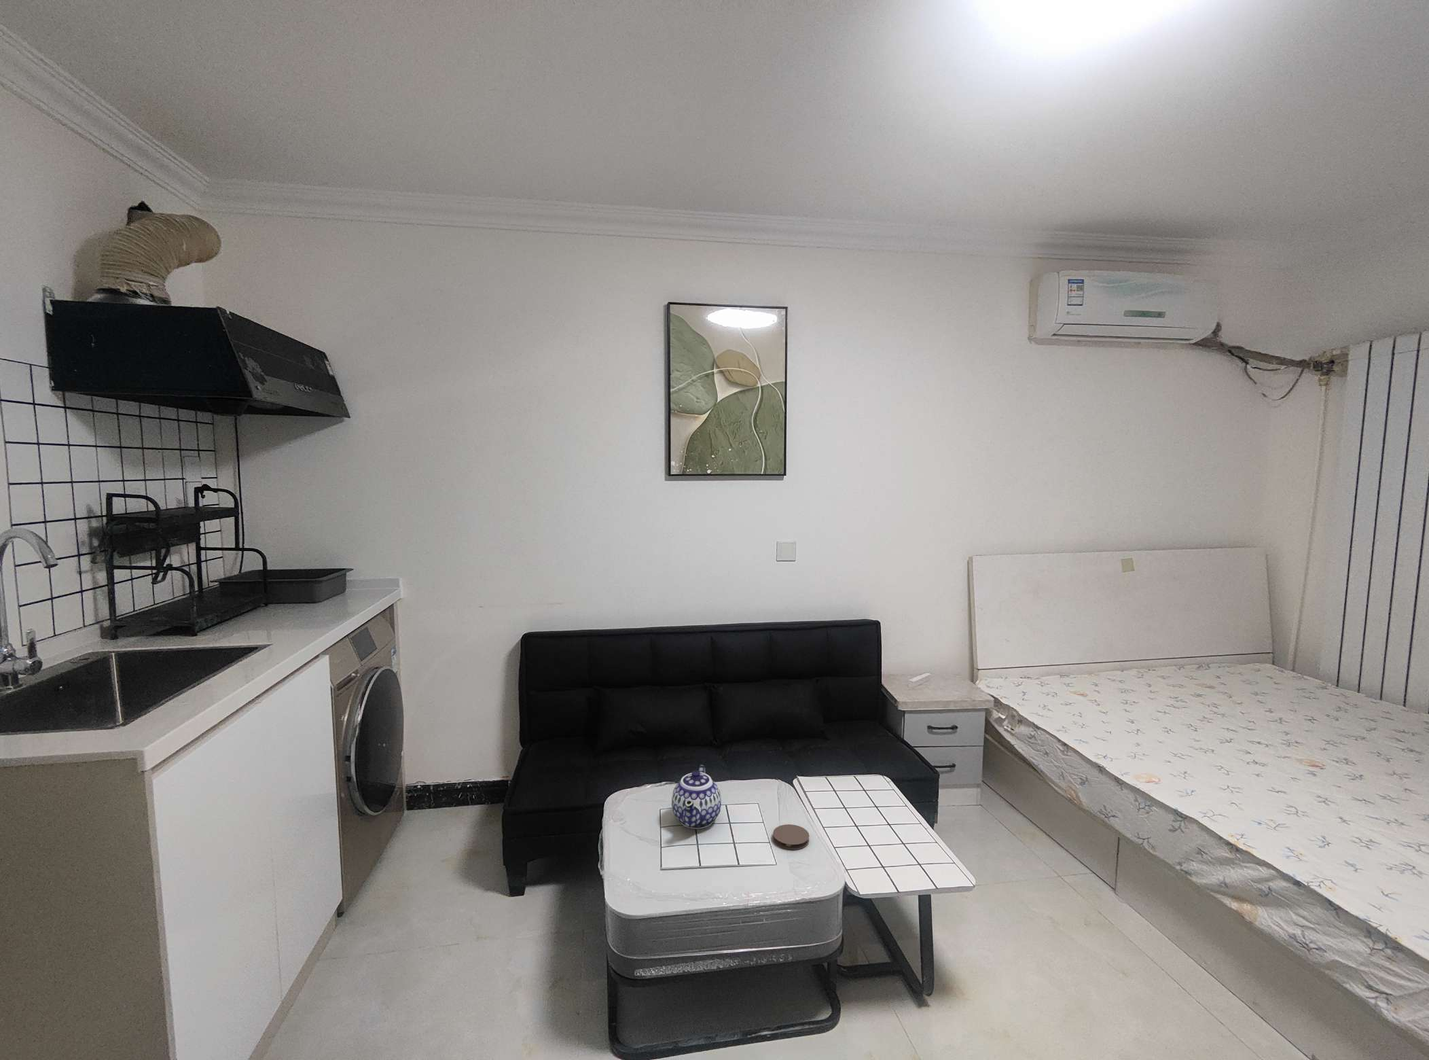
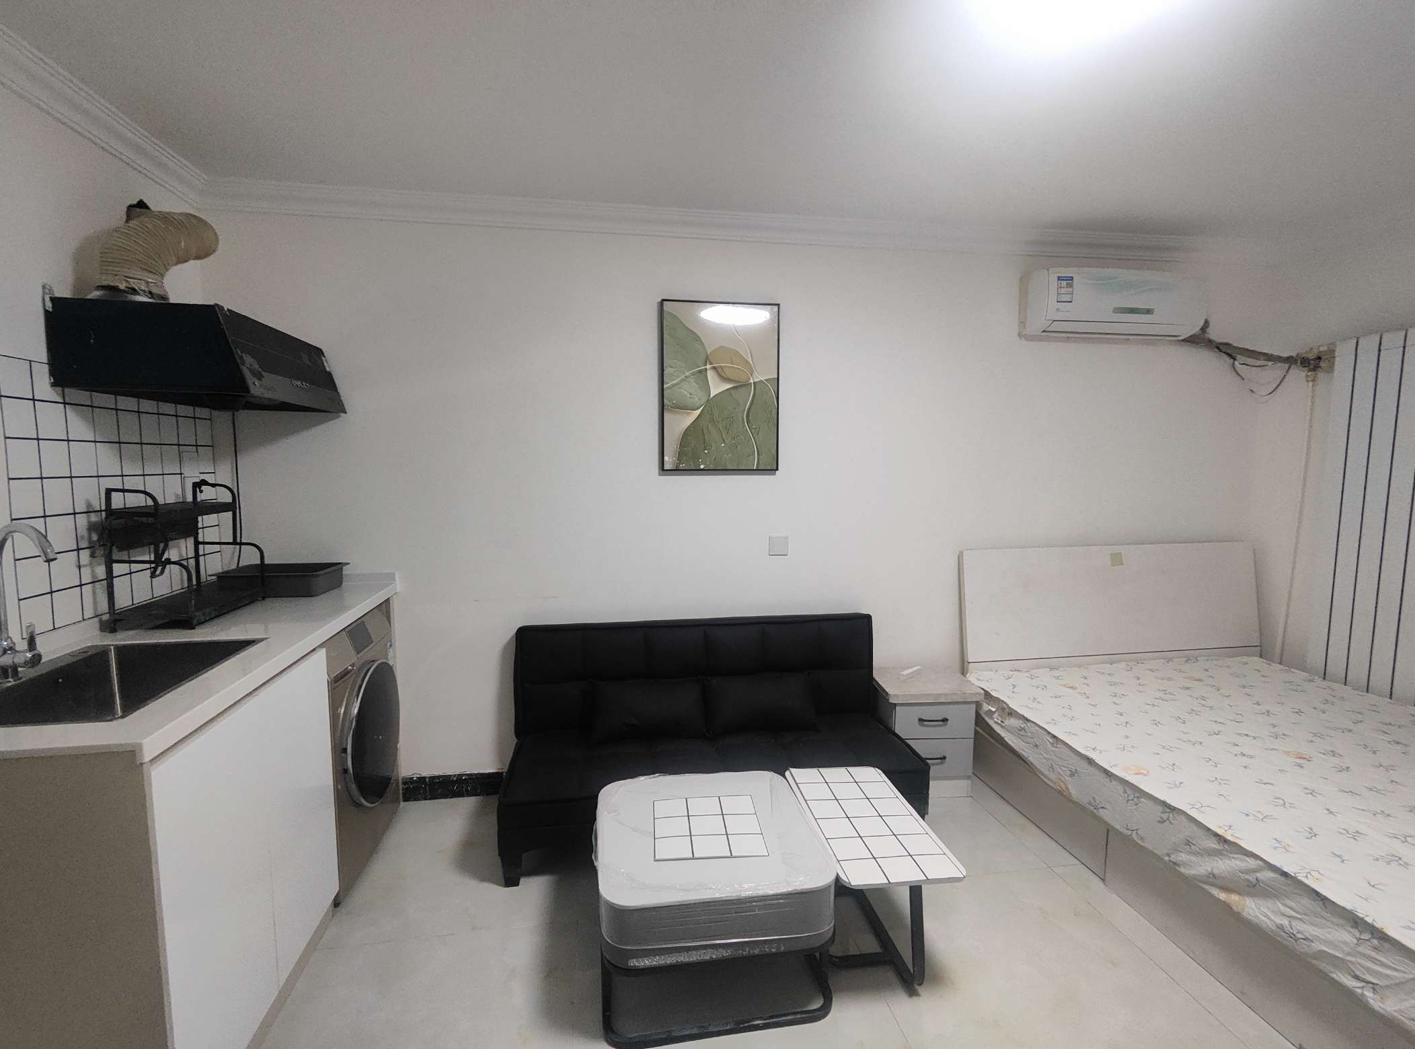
- teapot [671,765,722,830]
- coaster [772,824,810,850]
